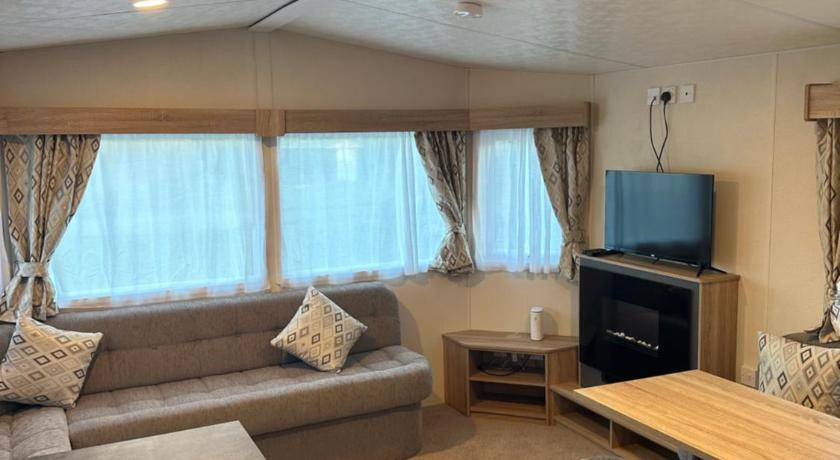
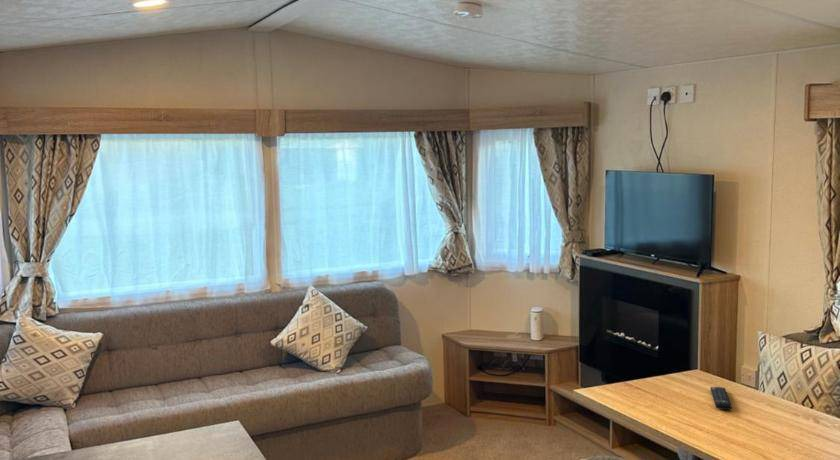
+ remote control [709,386,733,411]
